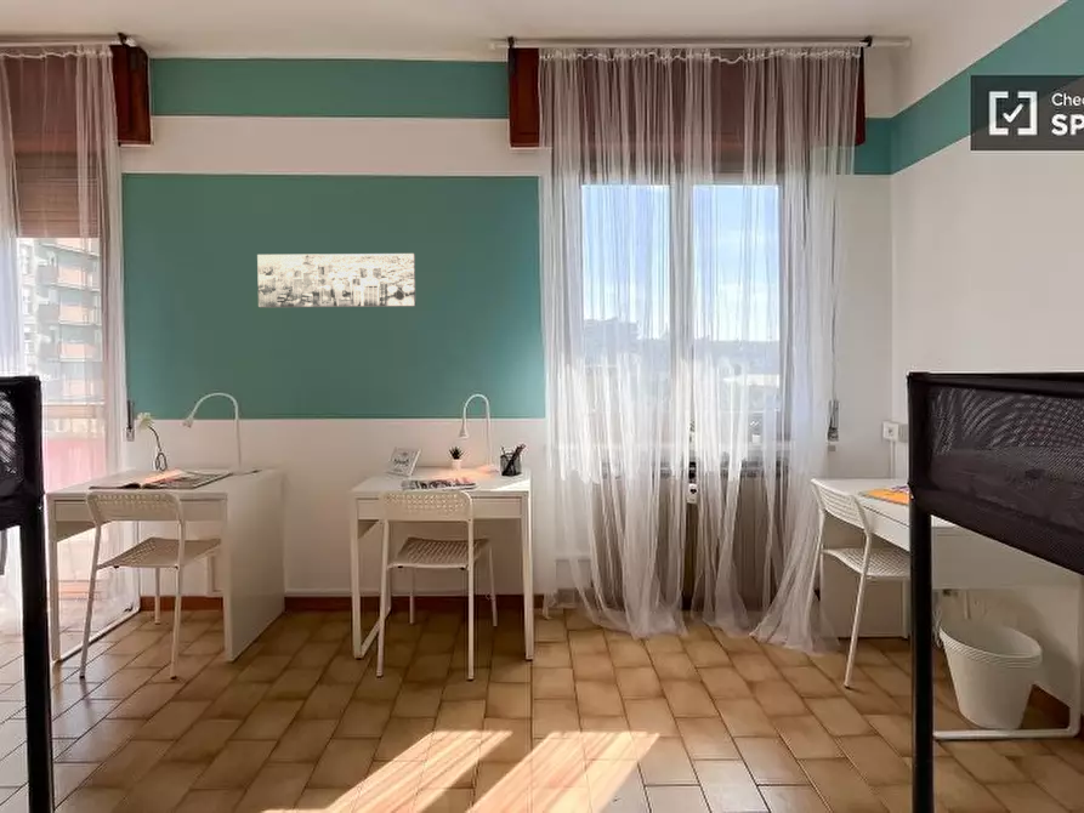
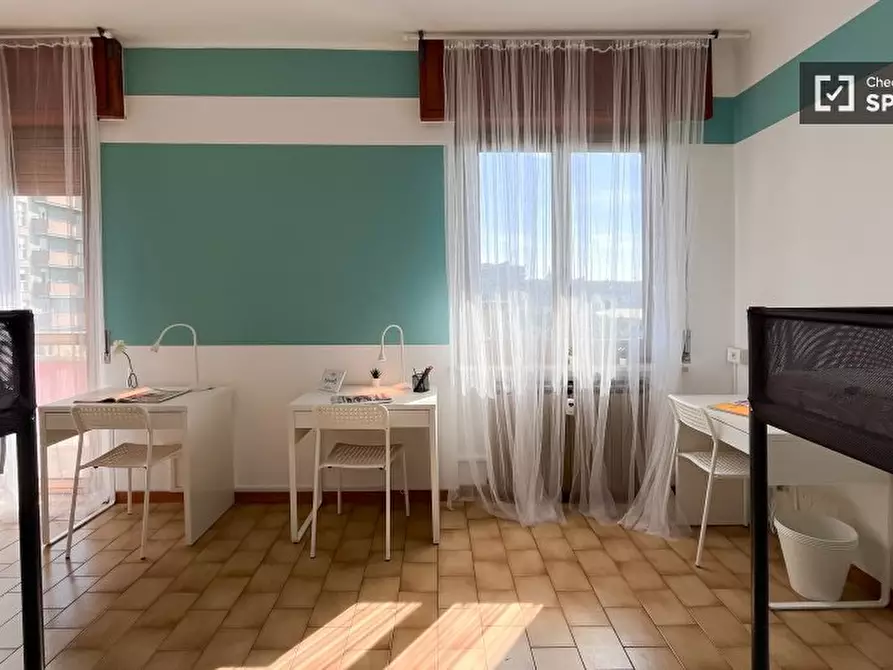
- wall art [256,252,416,308]
